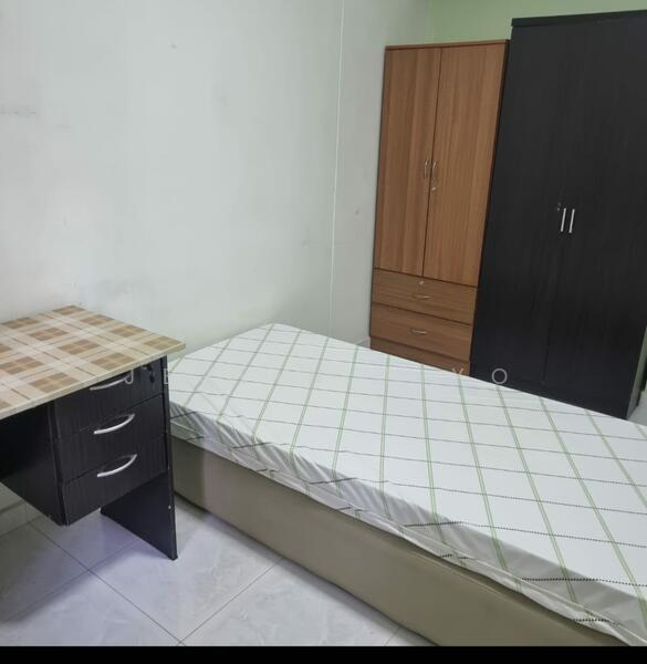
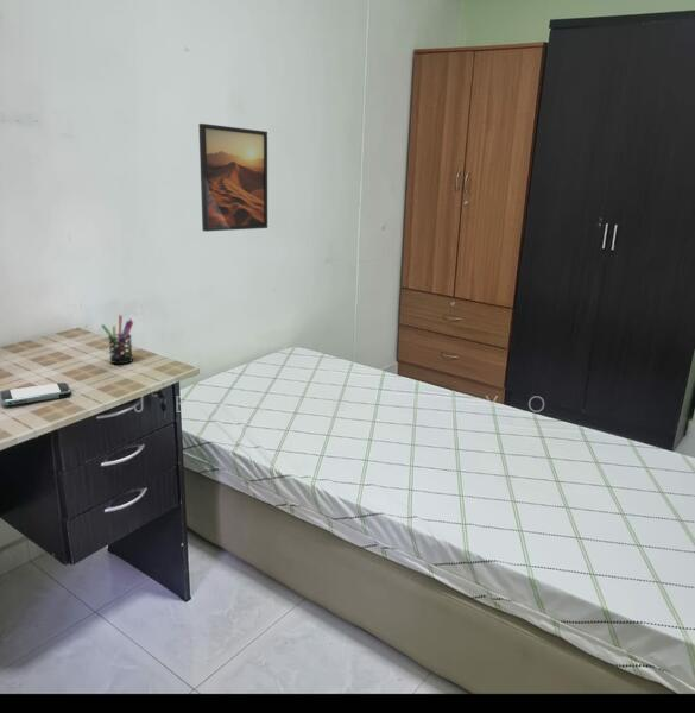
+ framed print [197,122,268,233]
+ smartphone [0,381,72,406]
+ pen holder [100,314,134,365]
